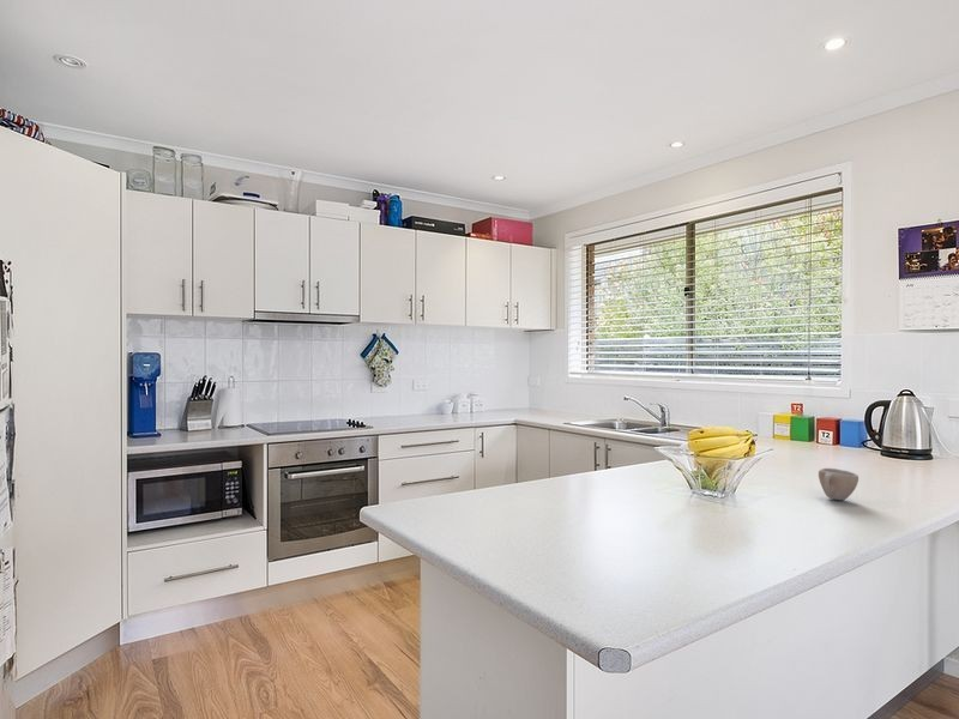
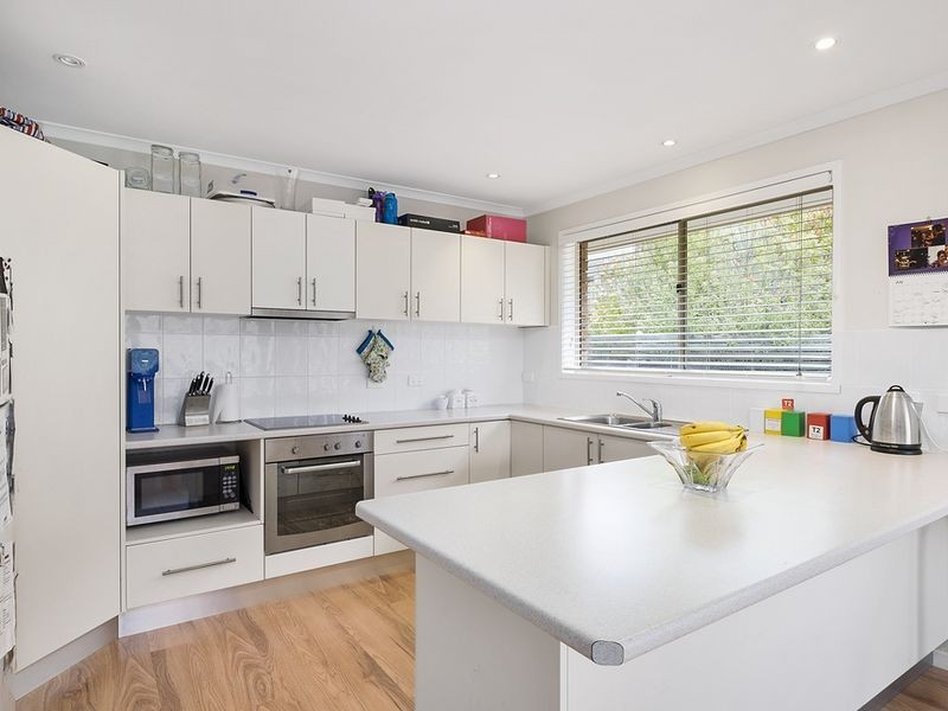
- cup [818,467,860,501]
